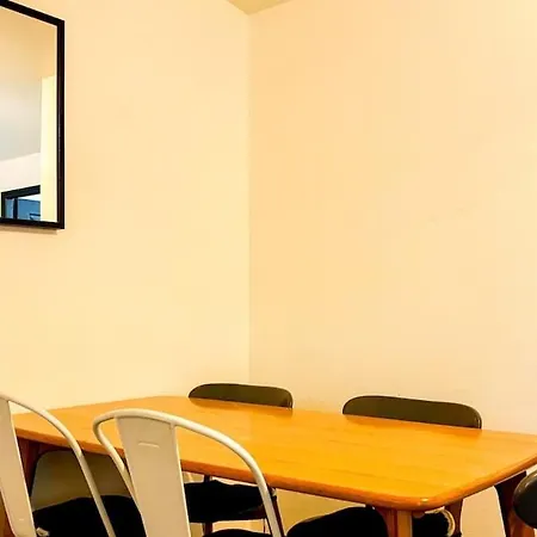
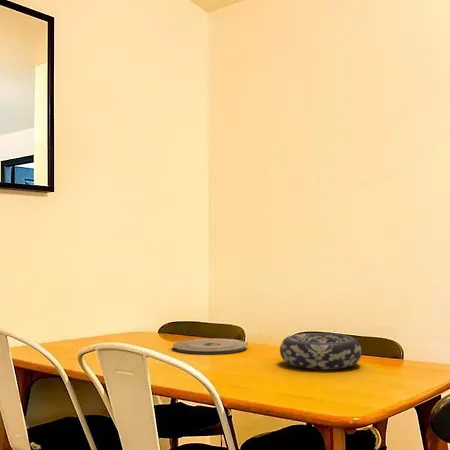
+ plate [172,337,249,355]
+ decorative bowl [279,332,363,370]
